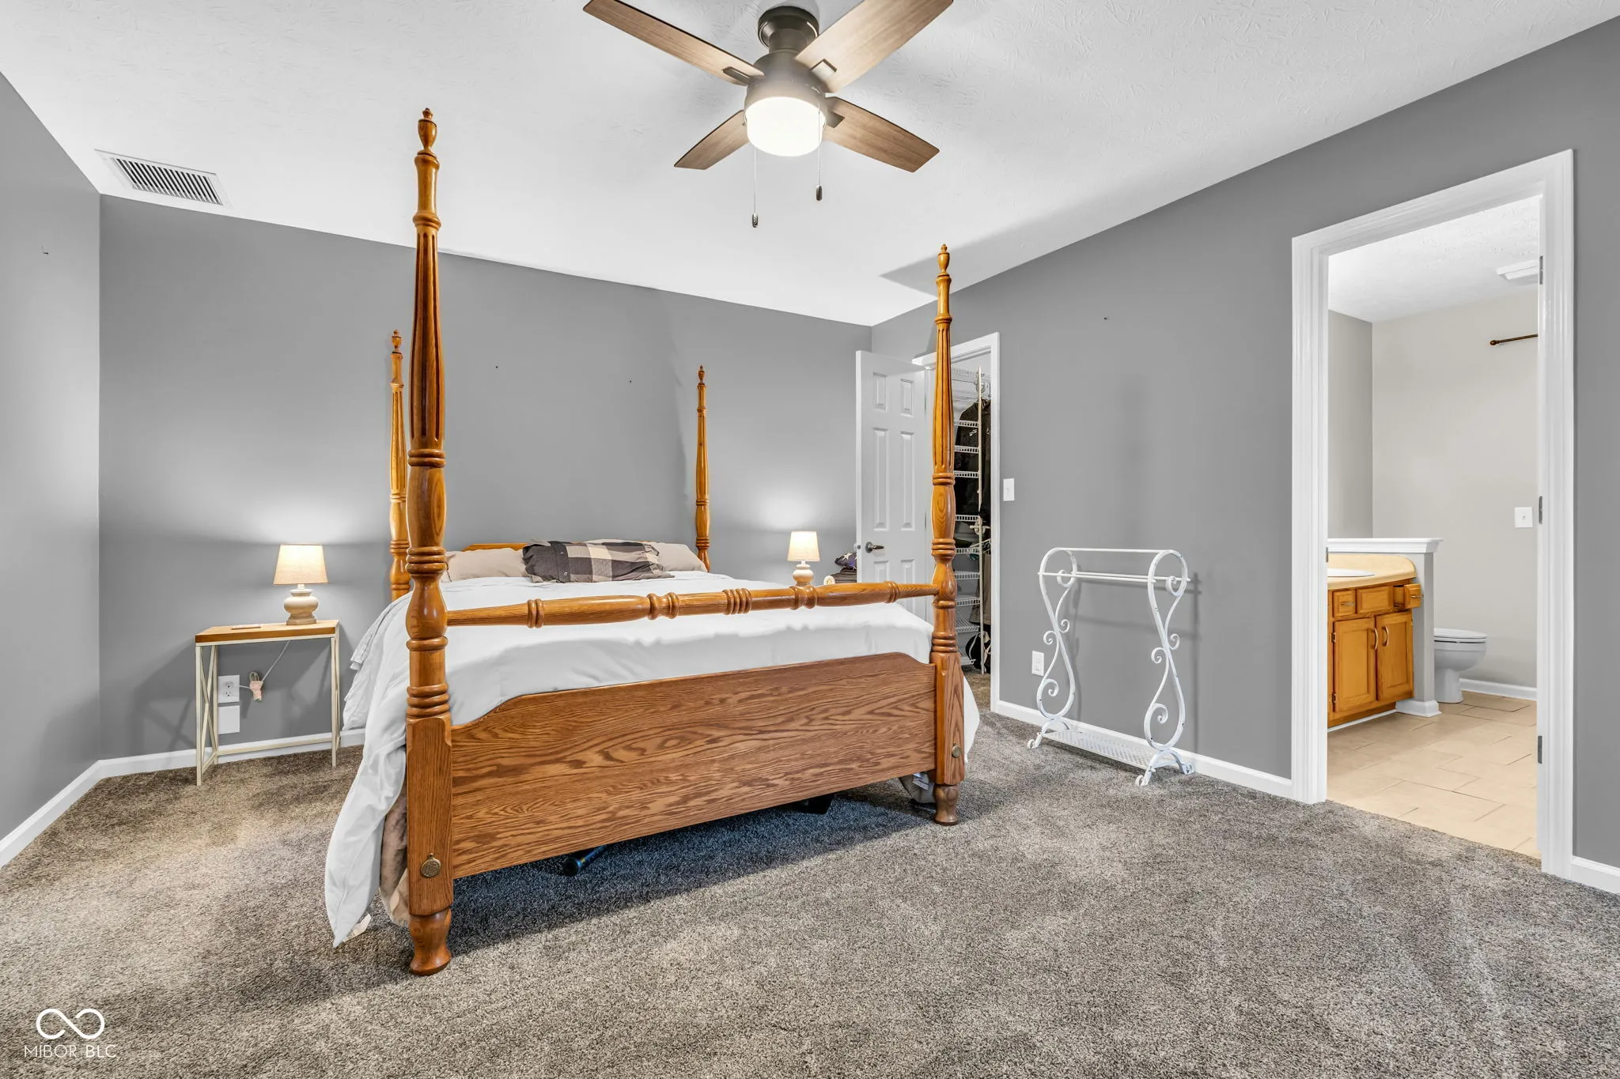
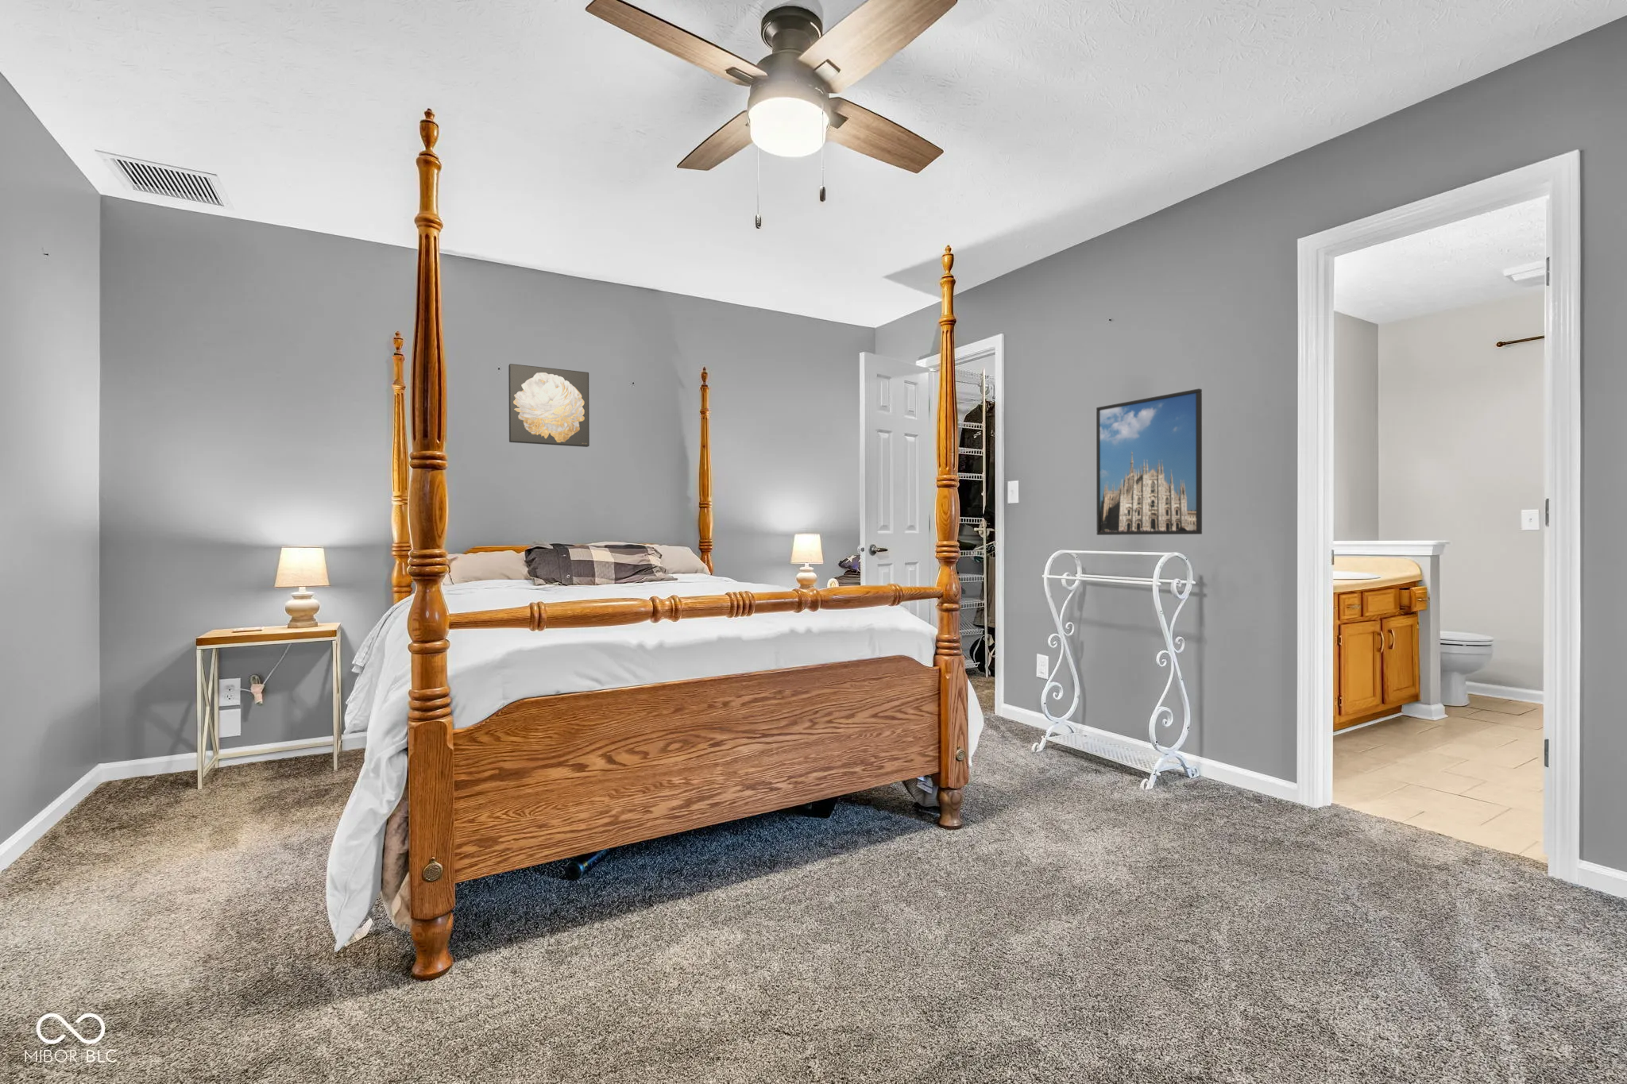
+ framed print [1096,387,1202,536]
+ wall art [508,363,590,448]
